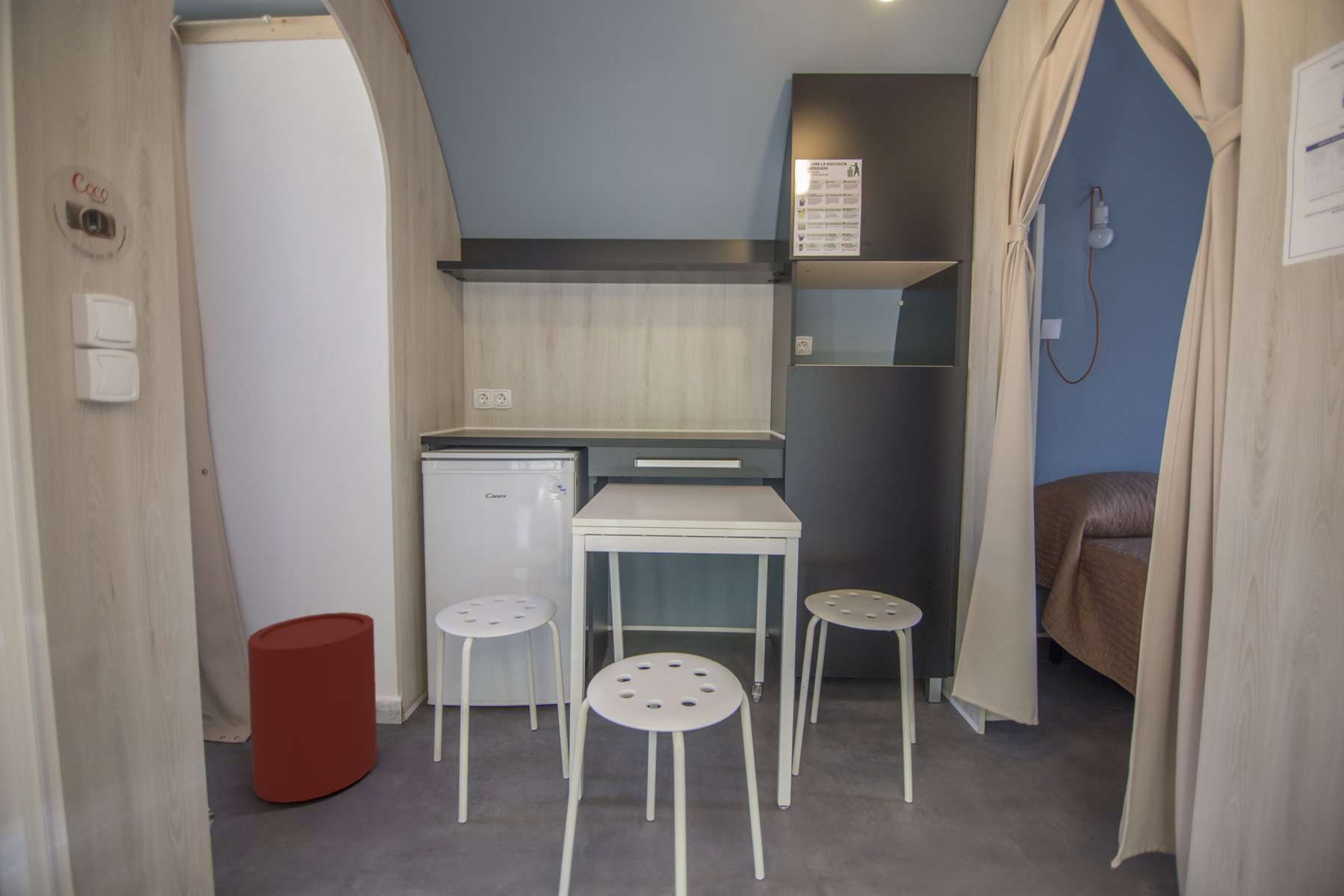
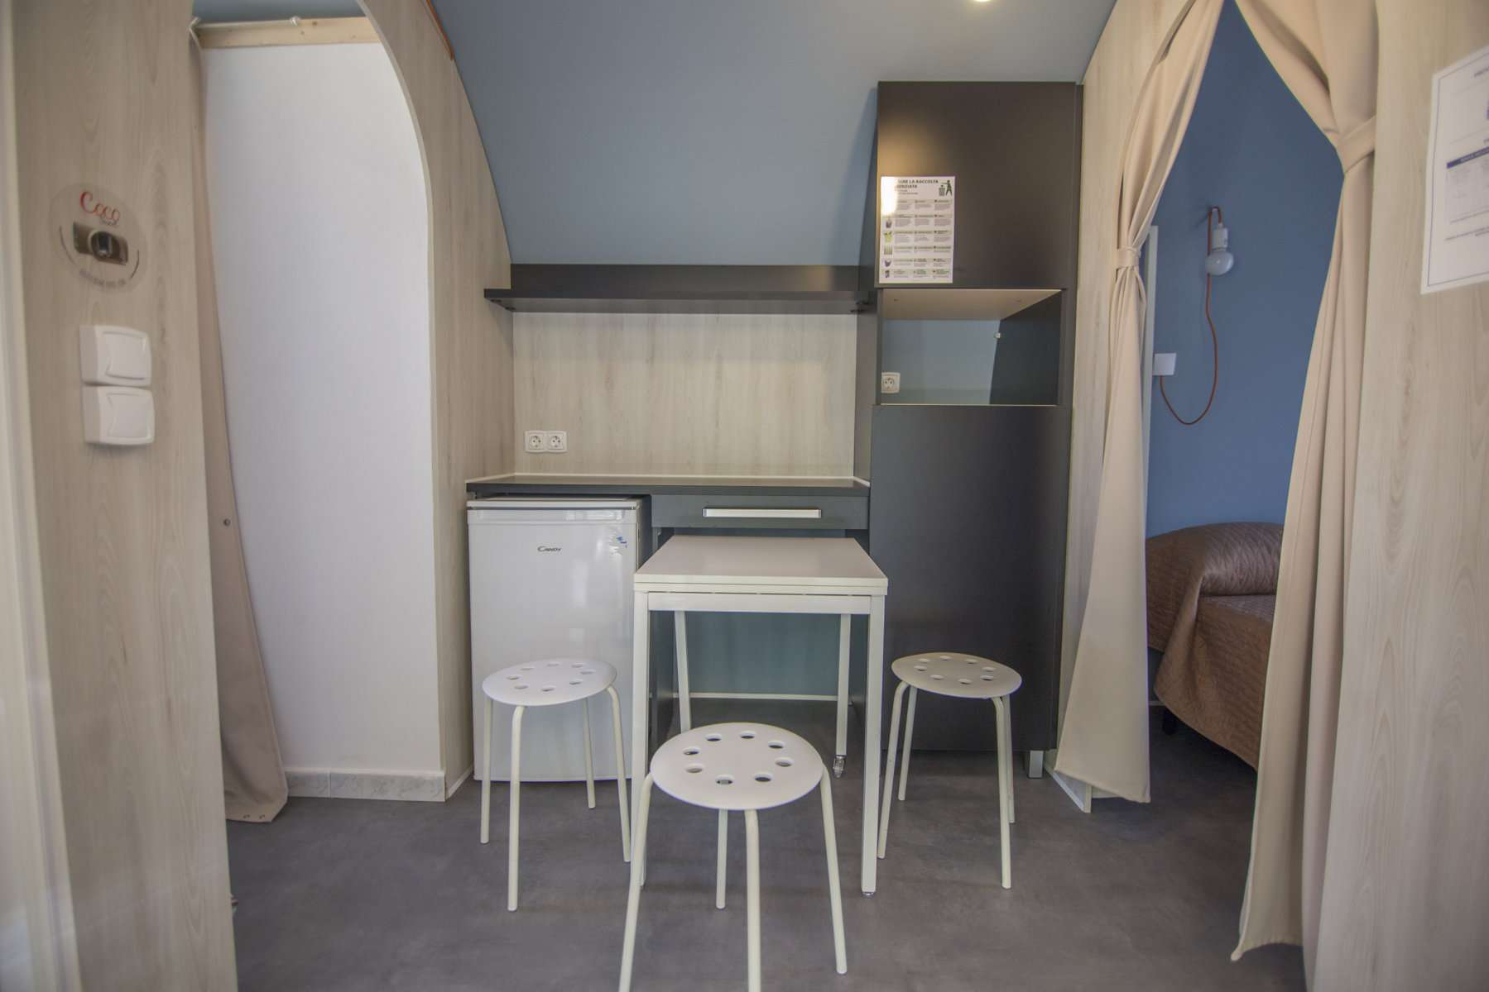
- trash can [247,612,378,803]
